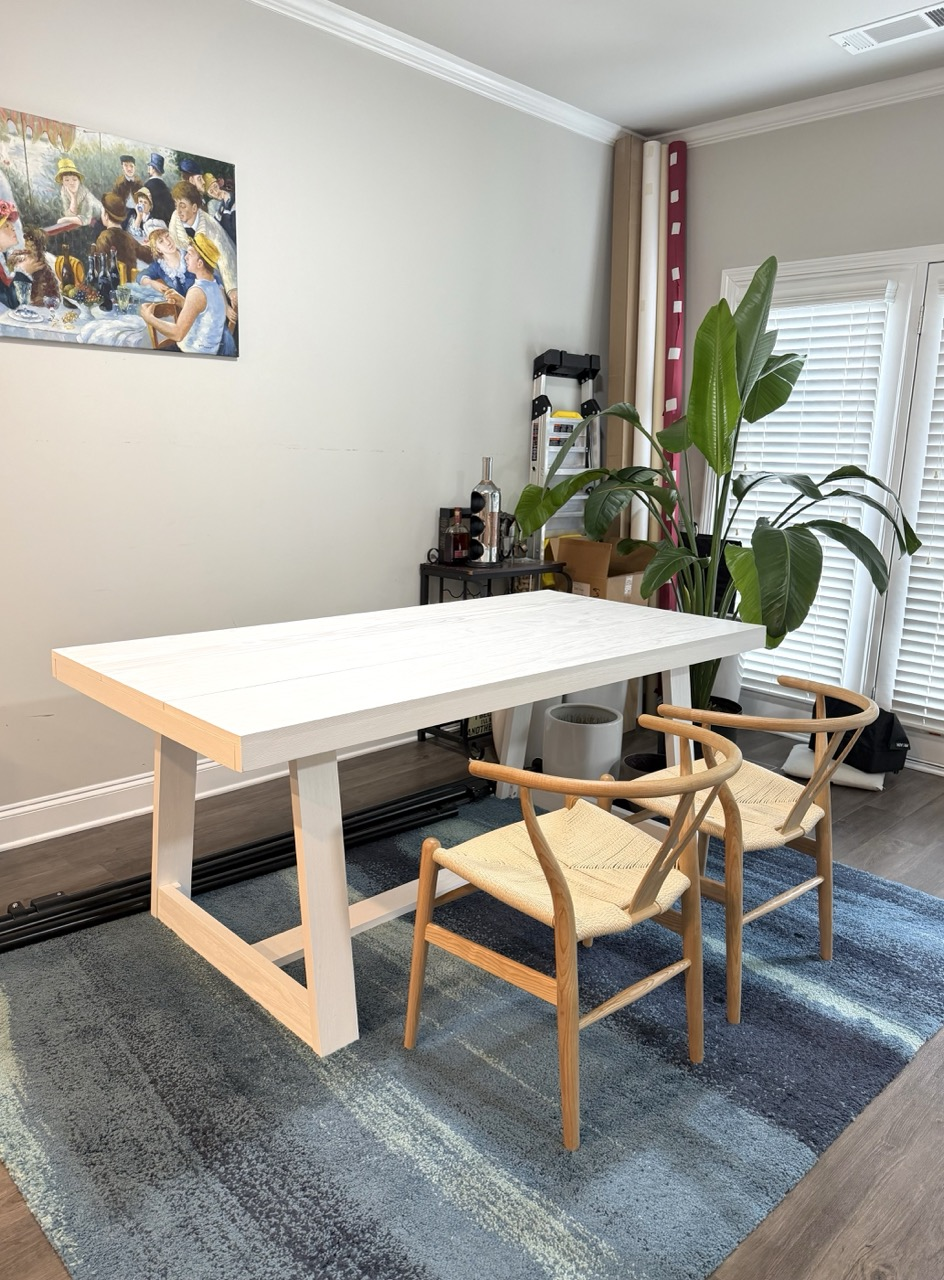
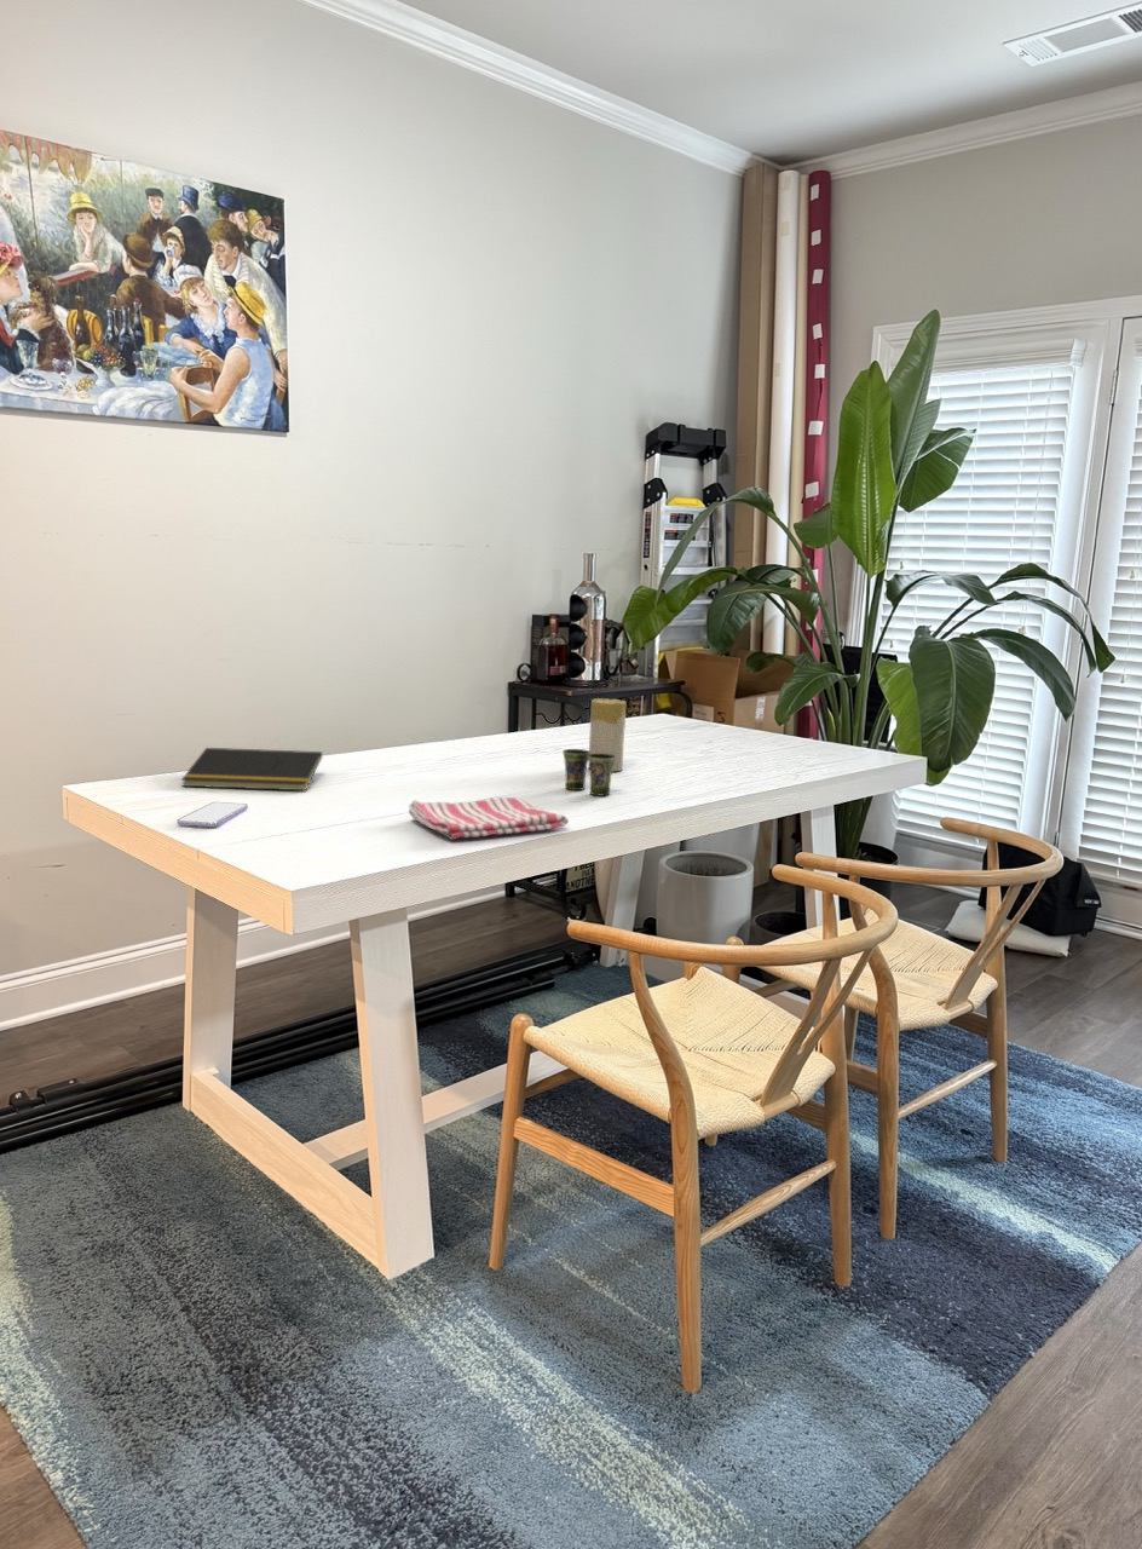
+ candle [587,697,627,772]
+ notepad [180,747,323,791]
+ smartphone [175,801,249,828]
+ dish towel [408,796,570,841]
+ cup [561,748,616,797]
